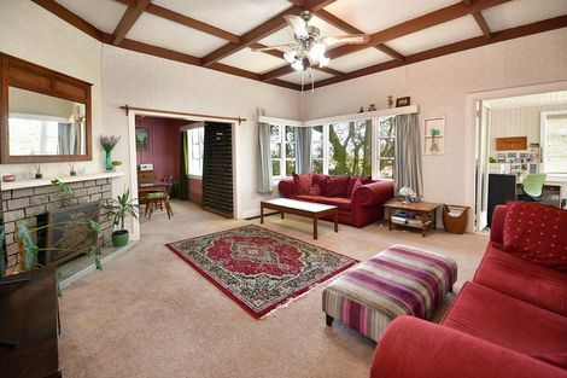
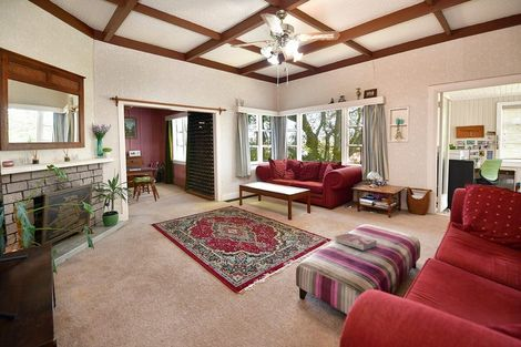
+ textbook [334,232,378,252]
